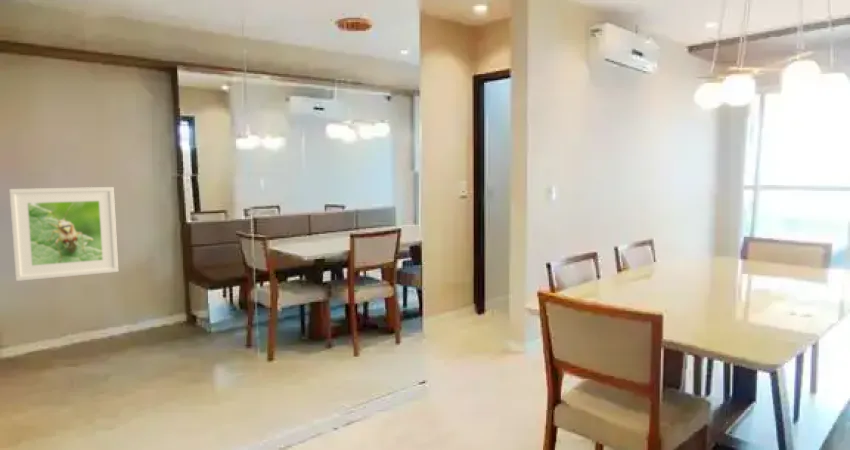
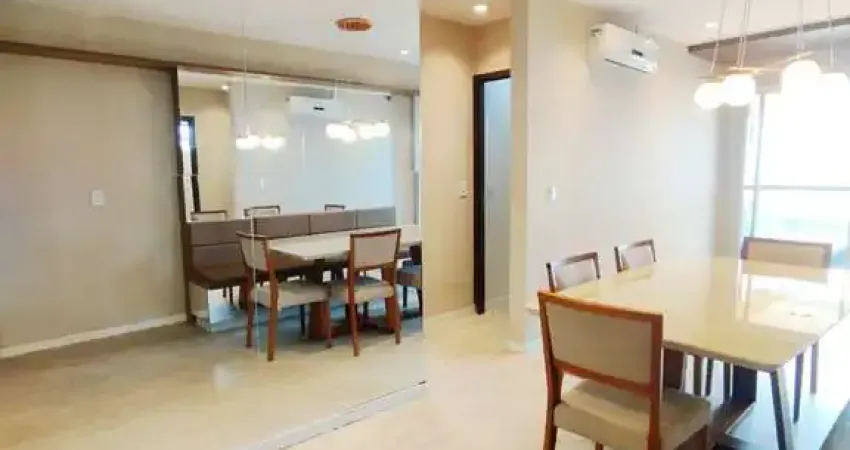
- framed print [8,186,119,282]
